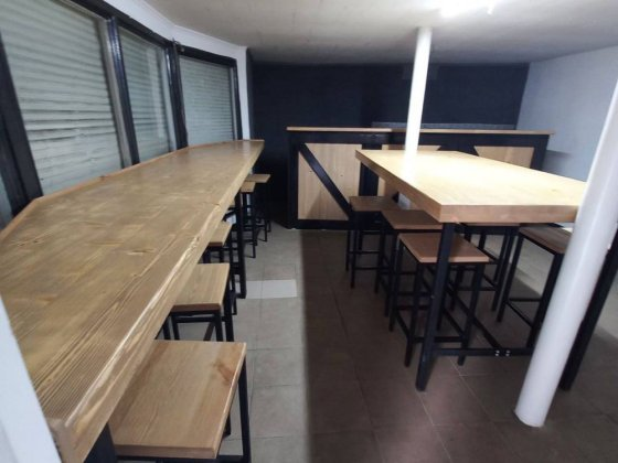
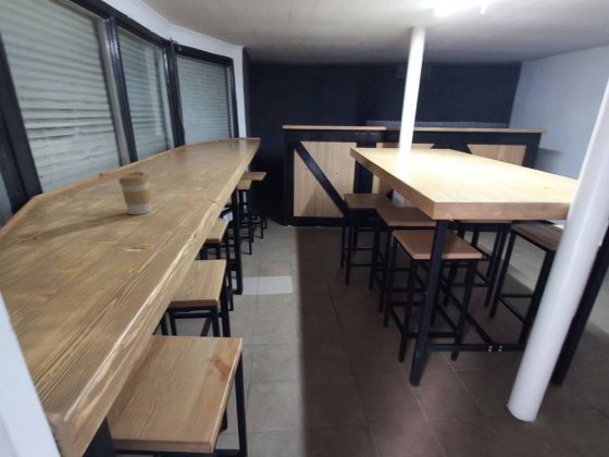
+ coffee cup [117,171,152,215]
